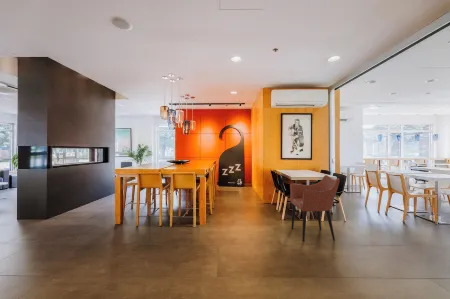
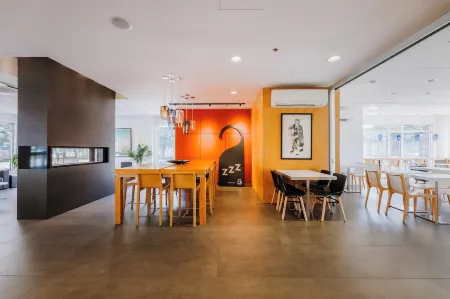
- armchair [289,174,341,242]
